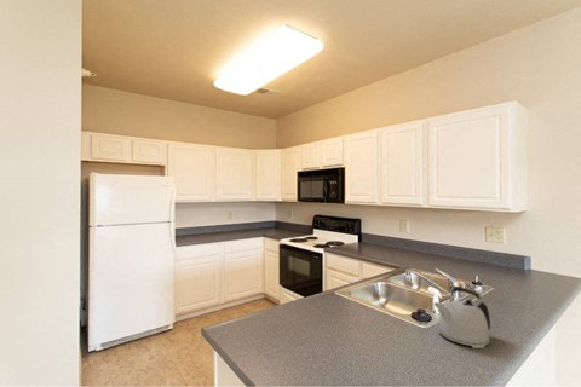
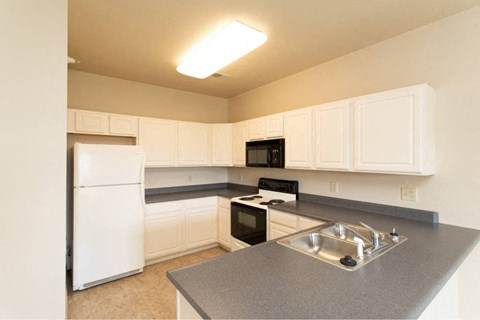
- kettle [432,285,491,350]
